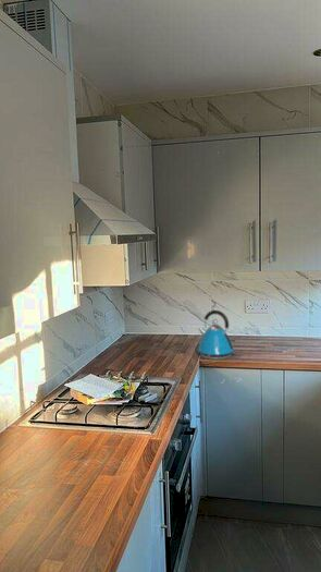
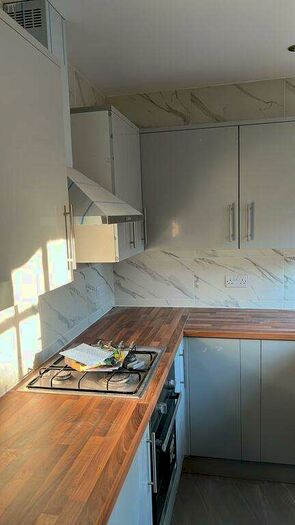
- kettle [197,309,237,361]
